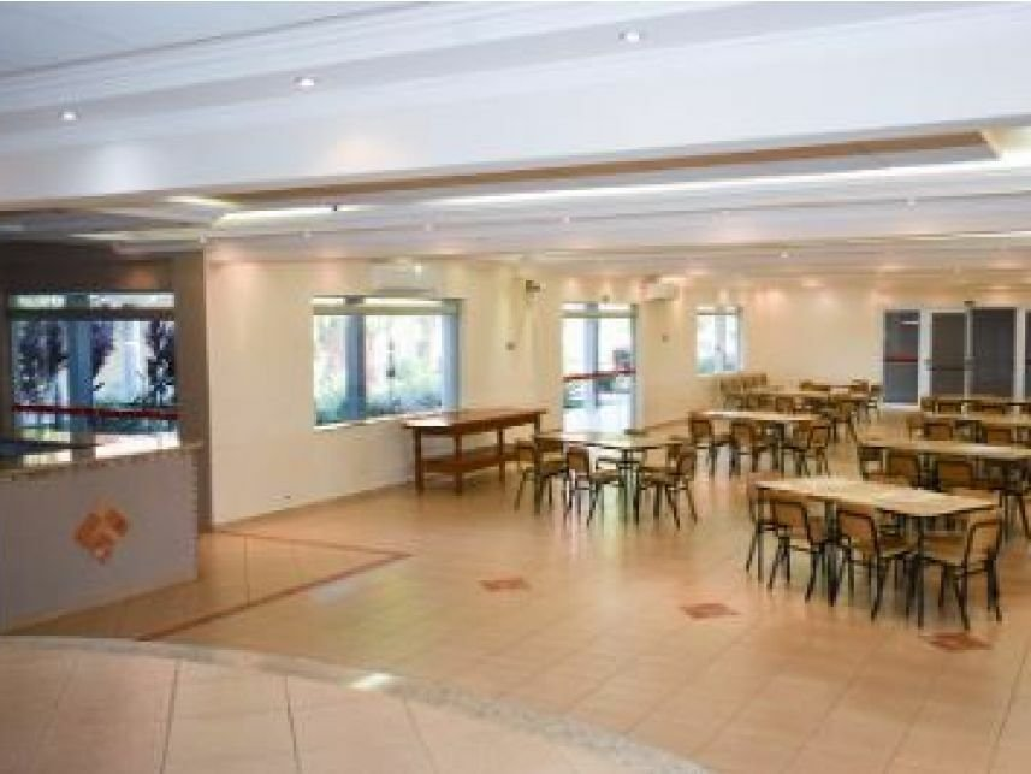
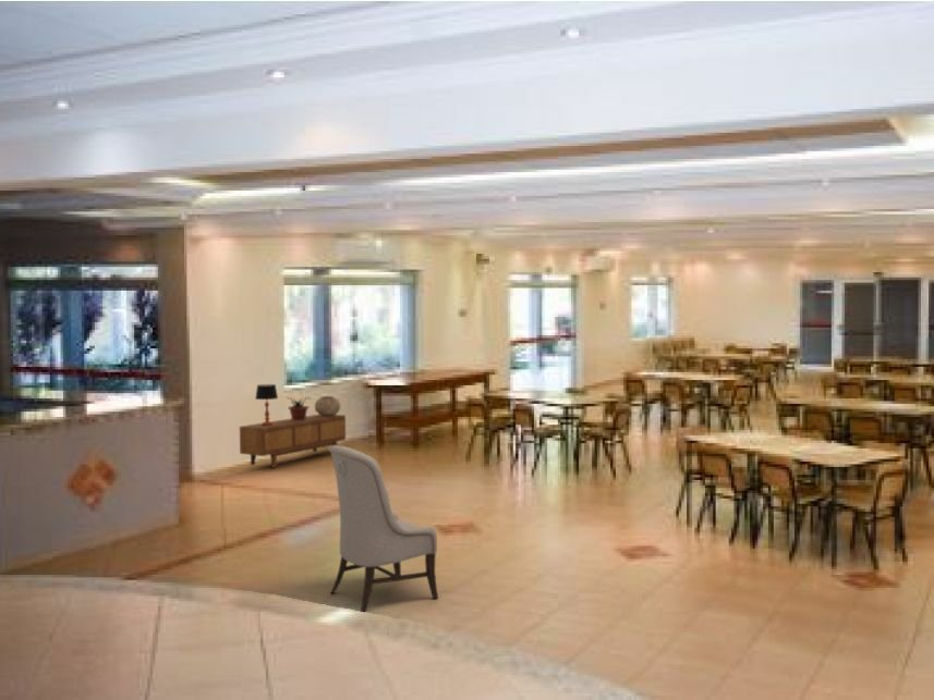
+ table lamp [254,383,279,426]
+ potted plant [286,395,313,421]
+ sideboard [239,414,347,469]
+ chair [327,444,439,613]
+ ceramic pot [314,395,341,416]
